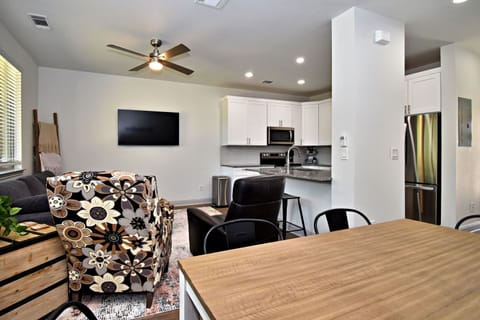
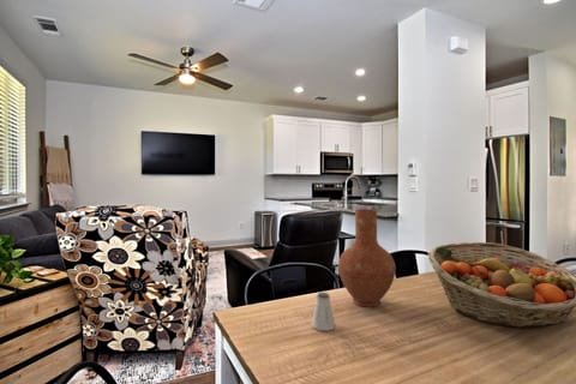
+ vase [337,209,397,308]
+ fruit basket [427,241,576,329]
+ saltshaker [311,292,336,332]
